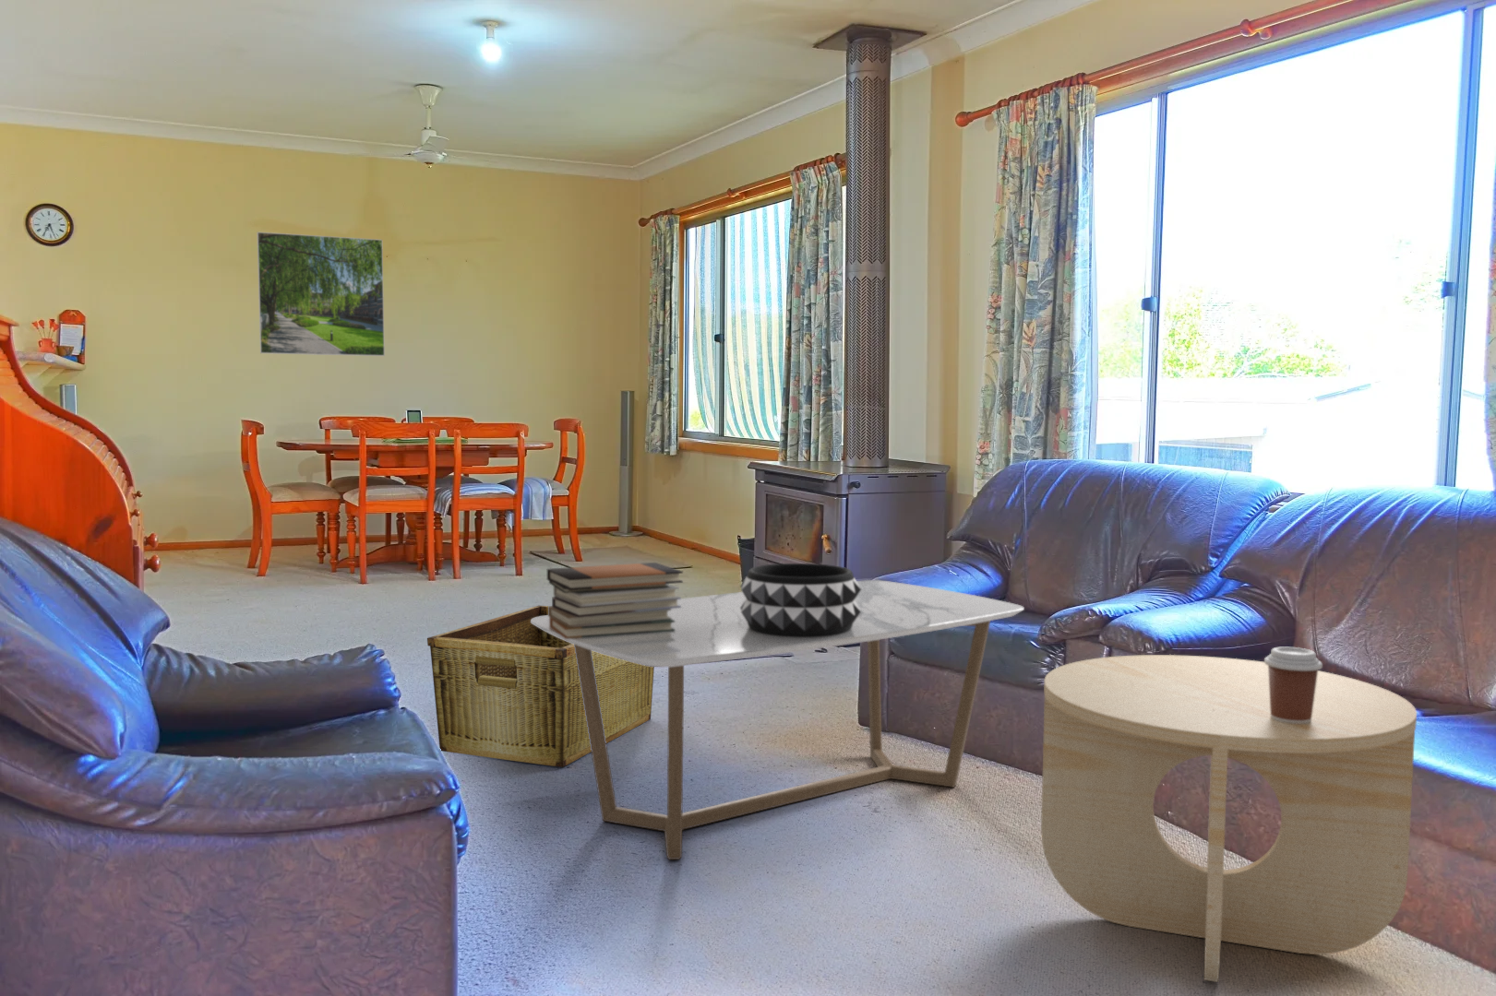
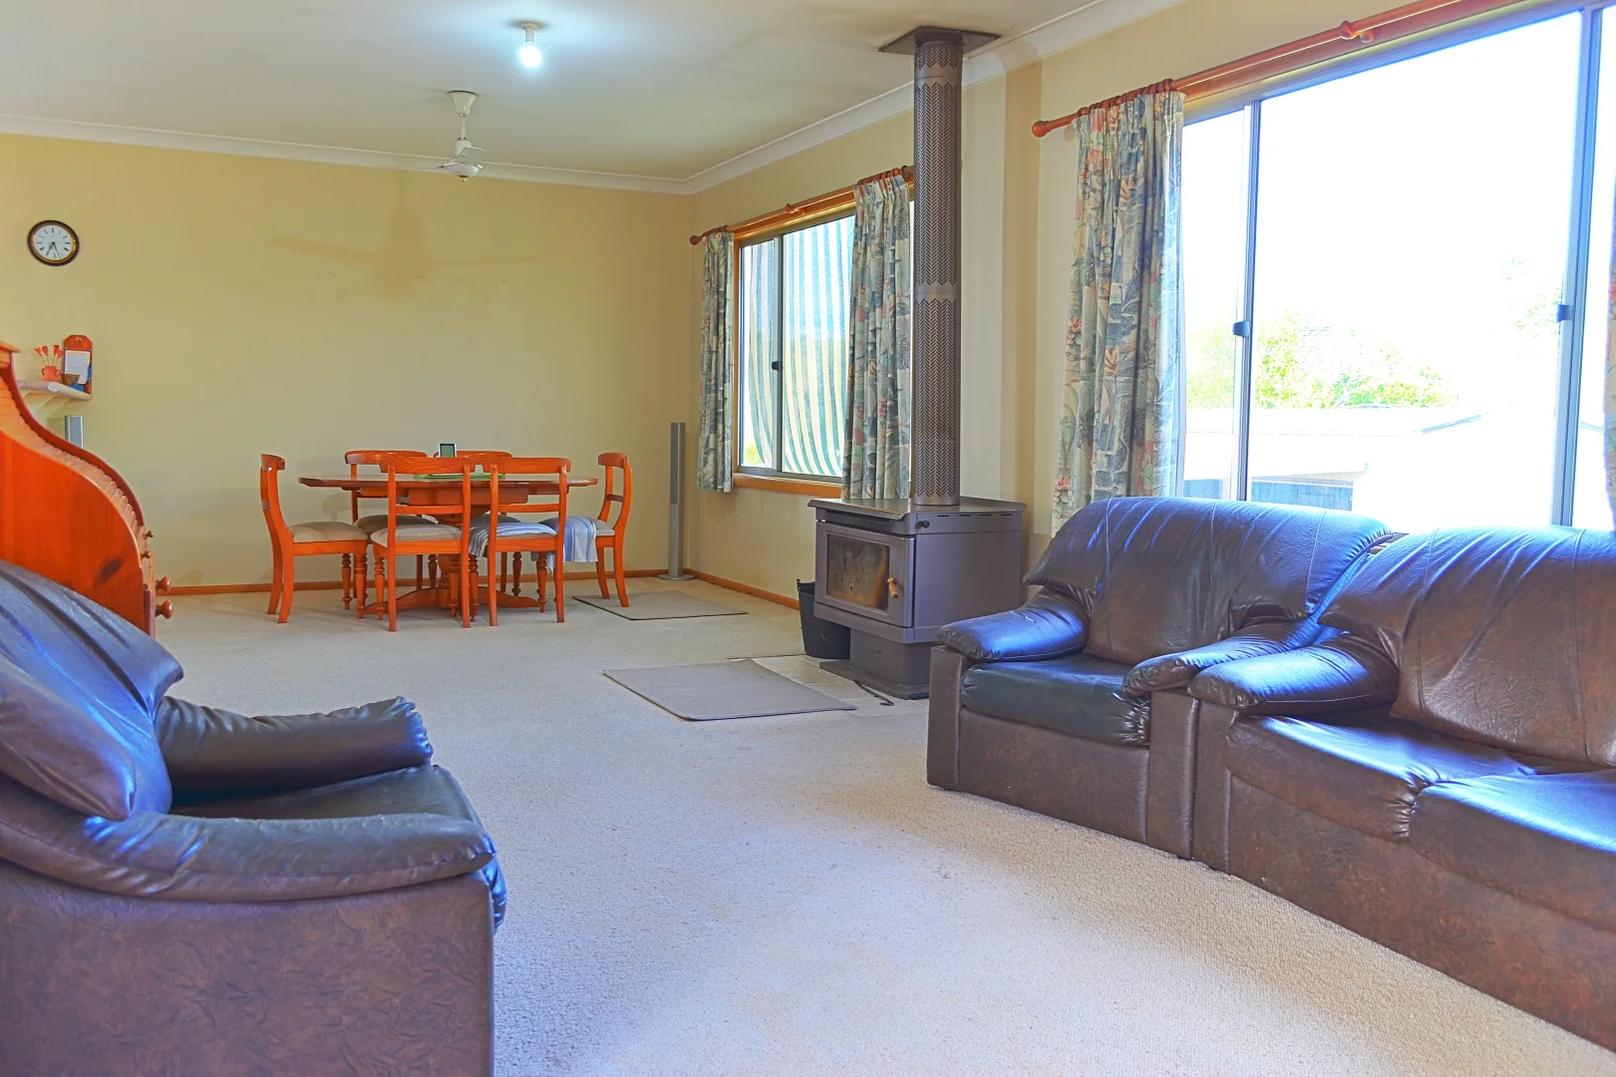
- coffee table [531,579,1026,860]
- decorative bowl [740,562,861,637]
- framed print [257,231,386,357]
- book stack [546,561,684,639]
- hamper [426,605,655,768]
- side table [1040,654,1417,983]
- coffee cup [1264,647,1324,724]
